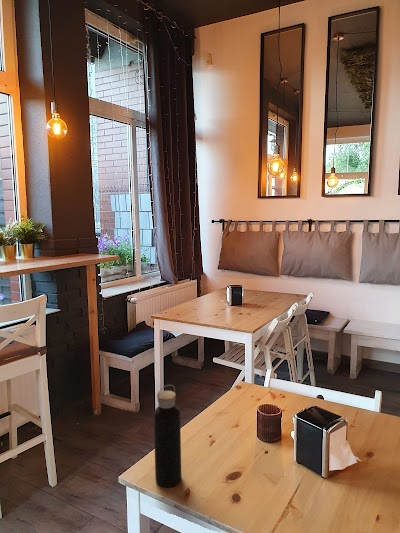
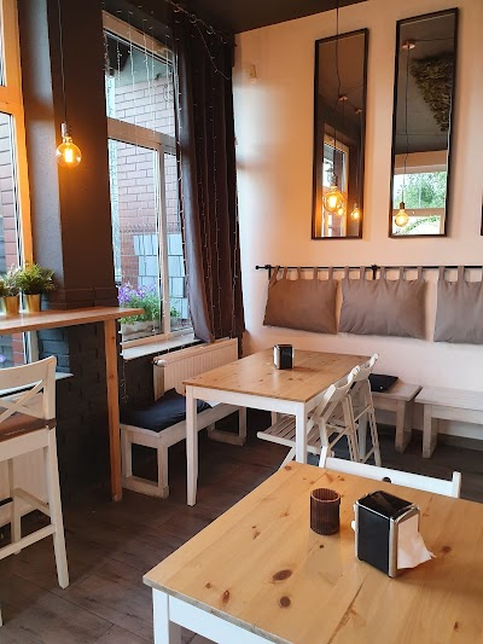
- water bottle [153,384,182,488]
